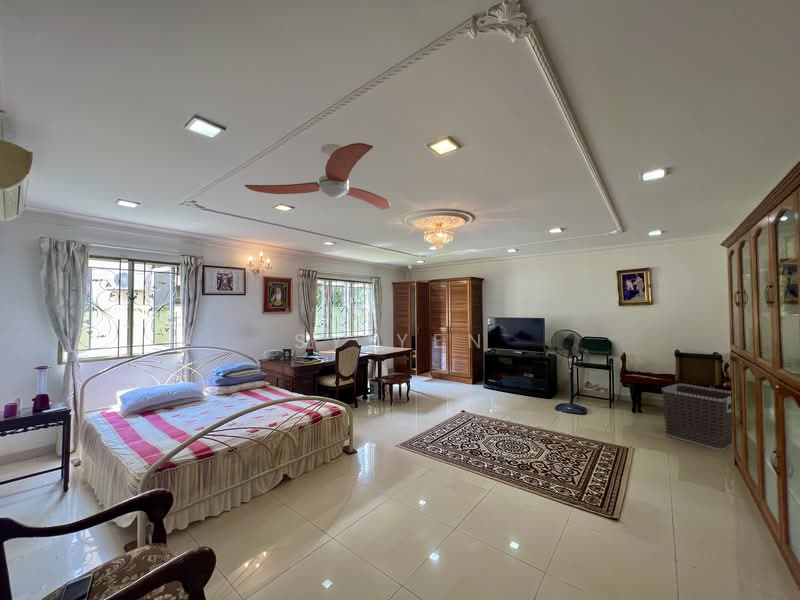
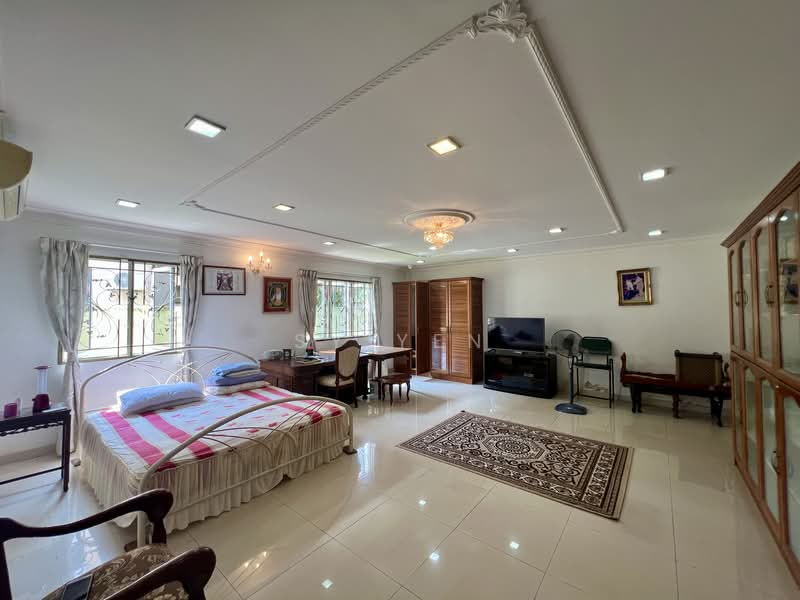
- clothes hamper [660,382,733,451]
- ceiling fan [244,142,391,211]
